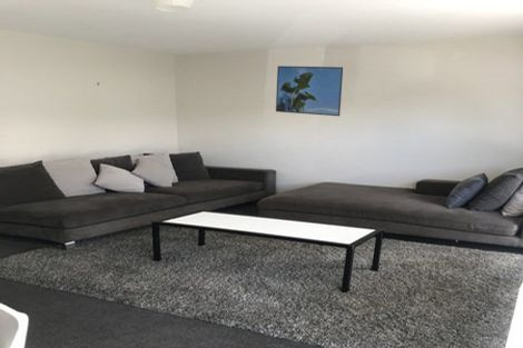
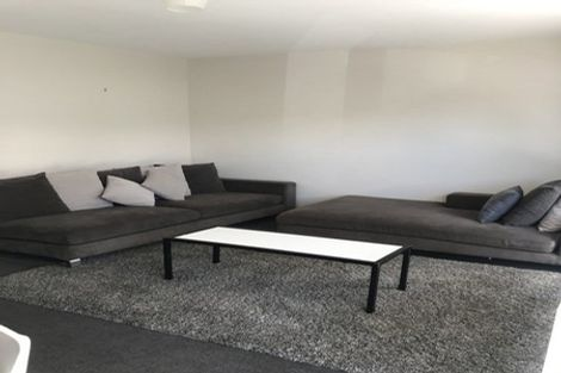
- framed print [275,64,344,117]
